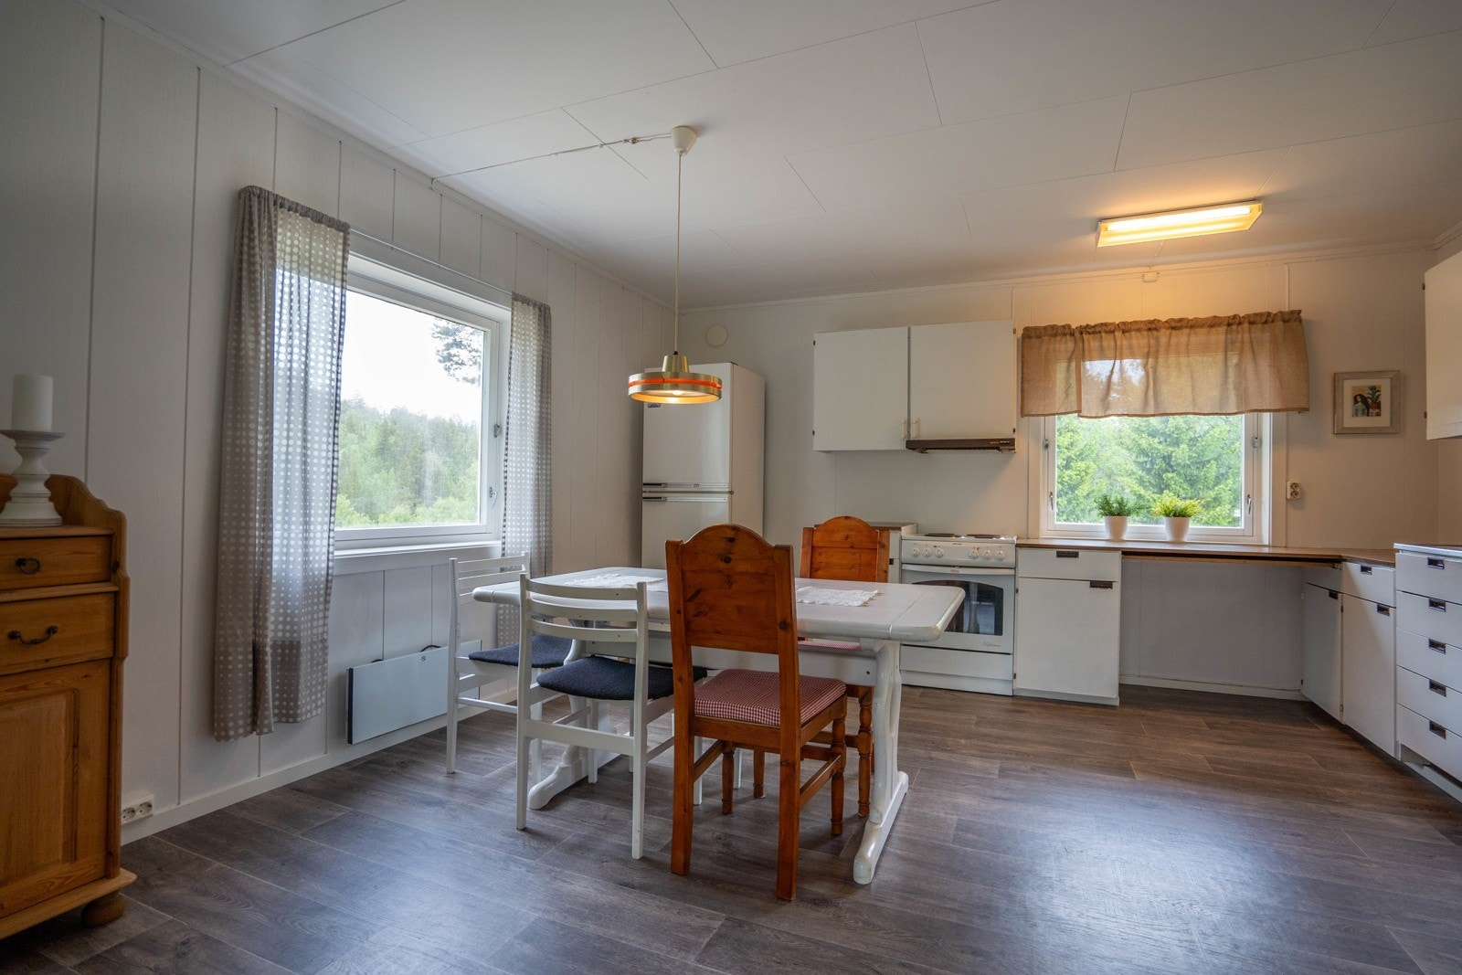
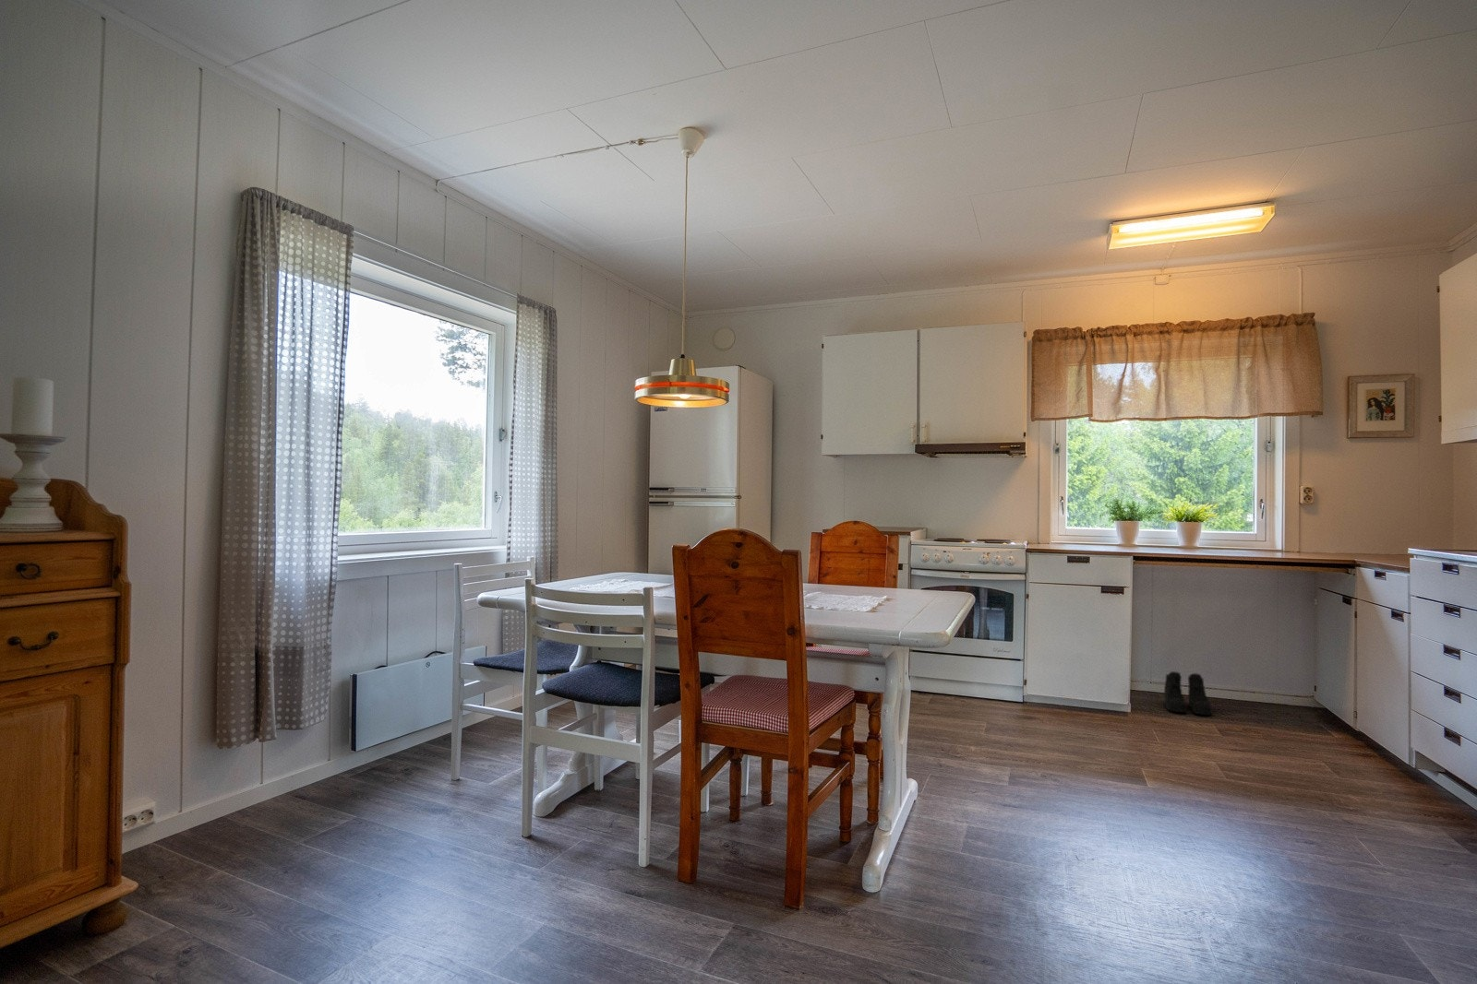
+ boots [1163,670,1212,716]
